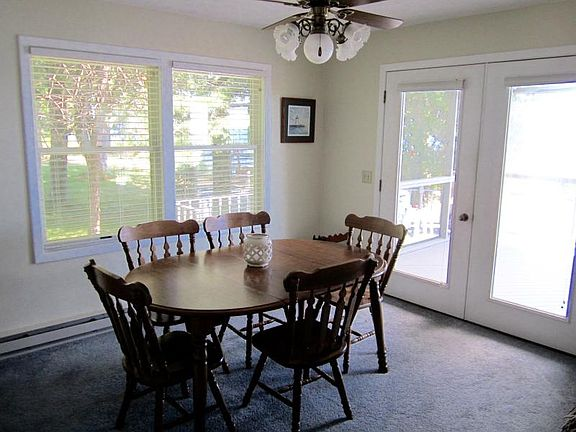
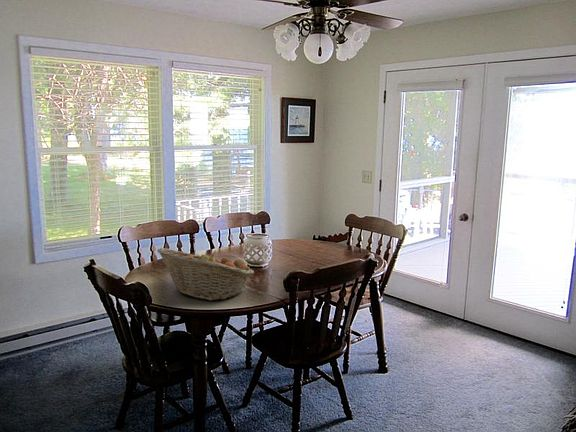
+ fruit basket [156,247,255,301]
